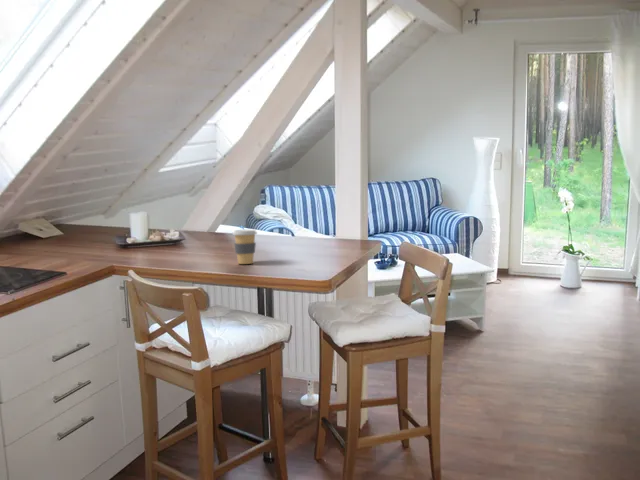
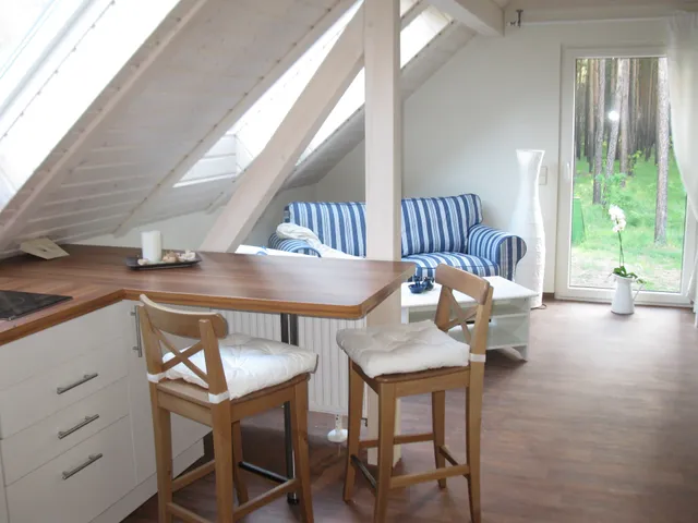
- coffee cup [231,229,258,265]
